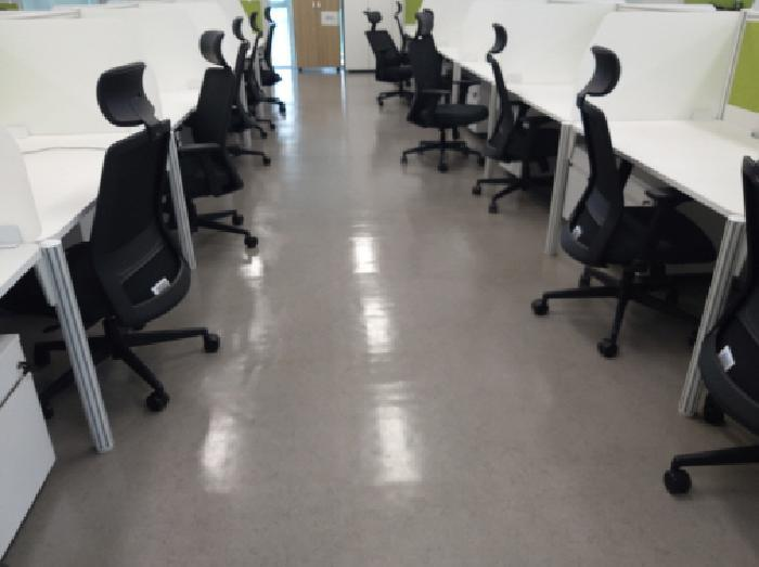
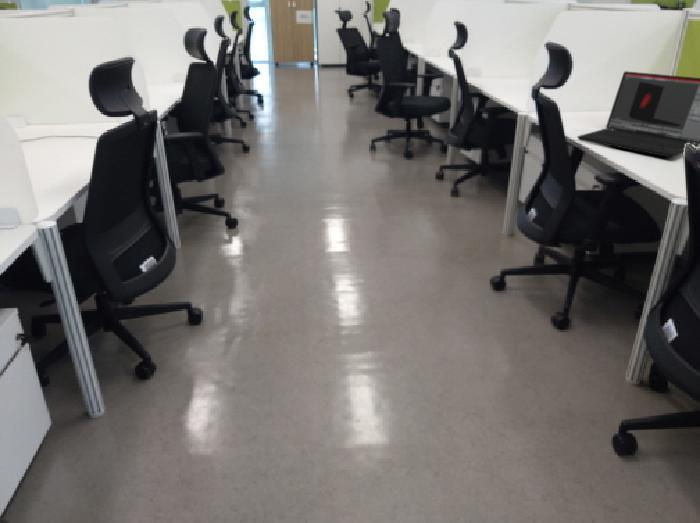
+ laptop [576,70,700,158]
